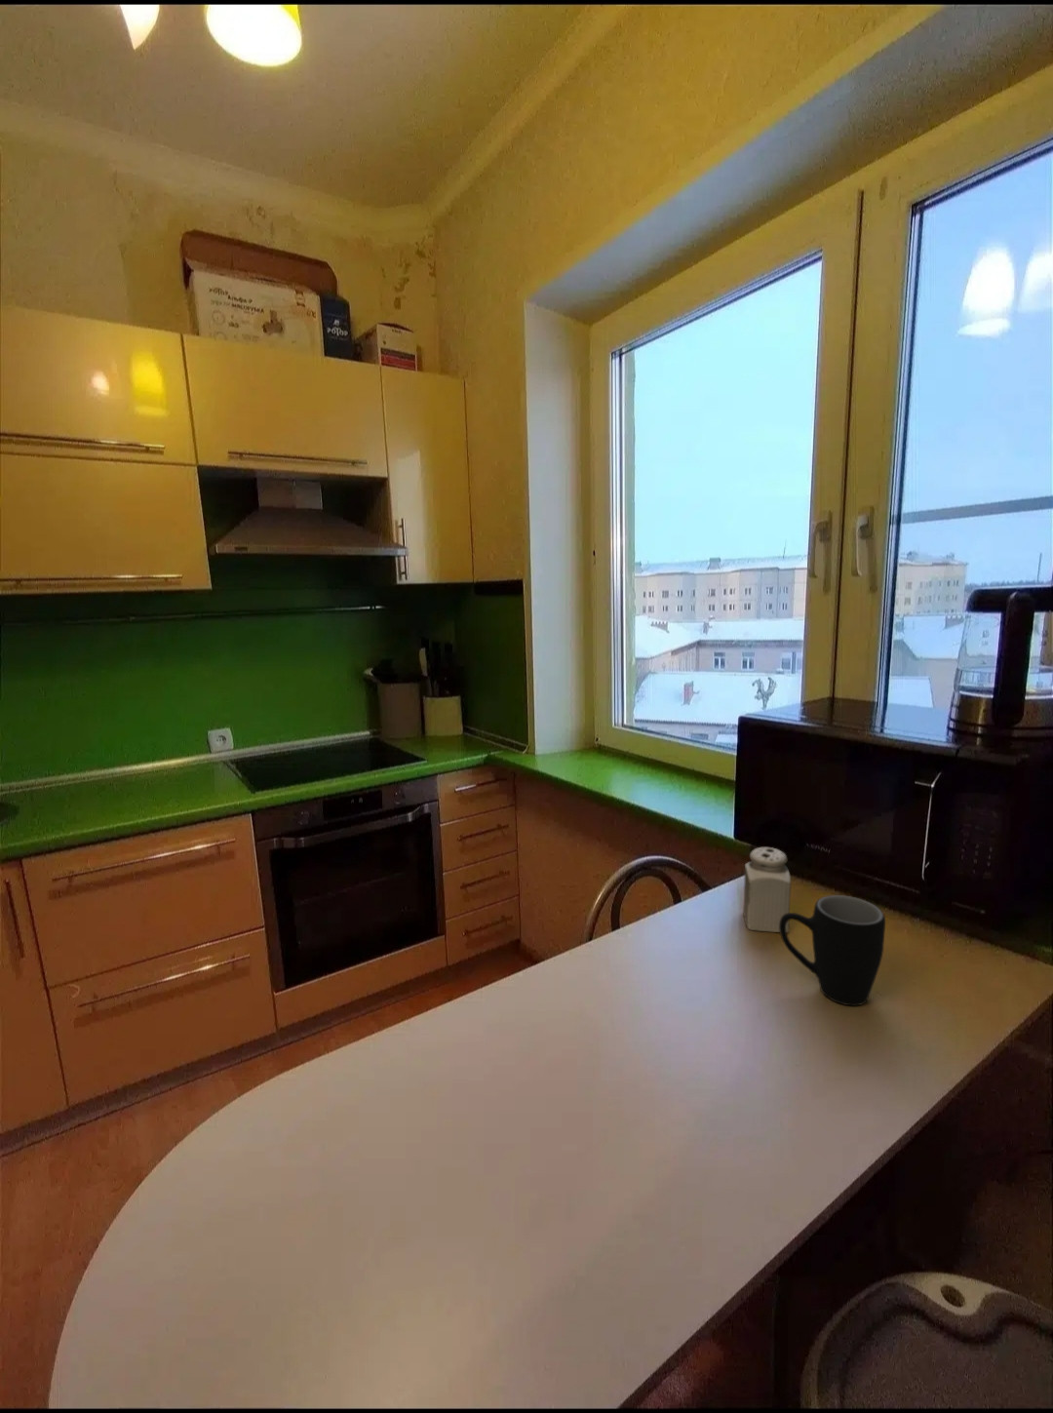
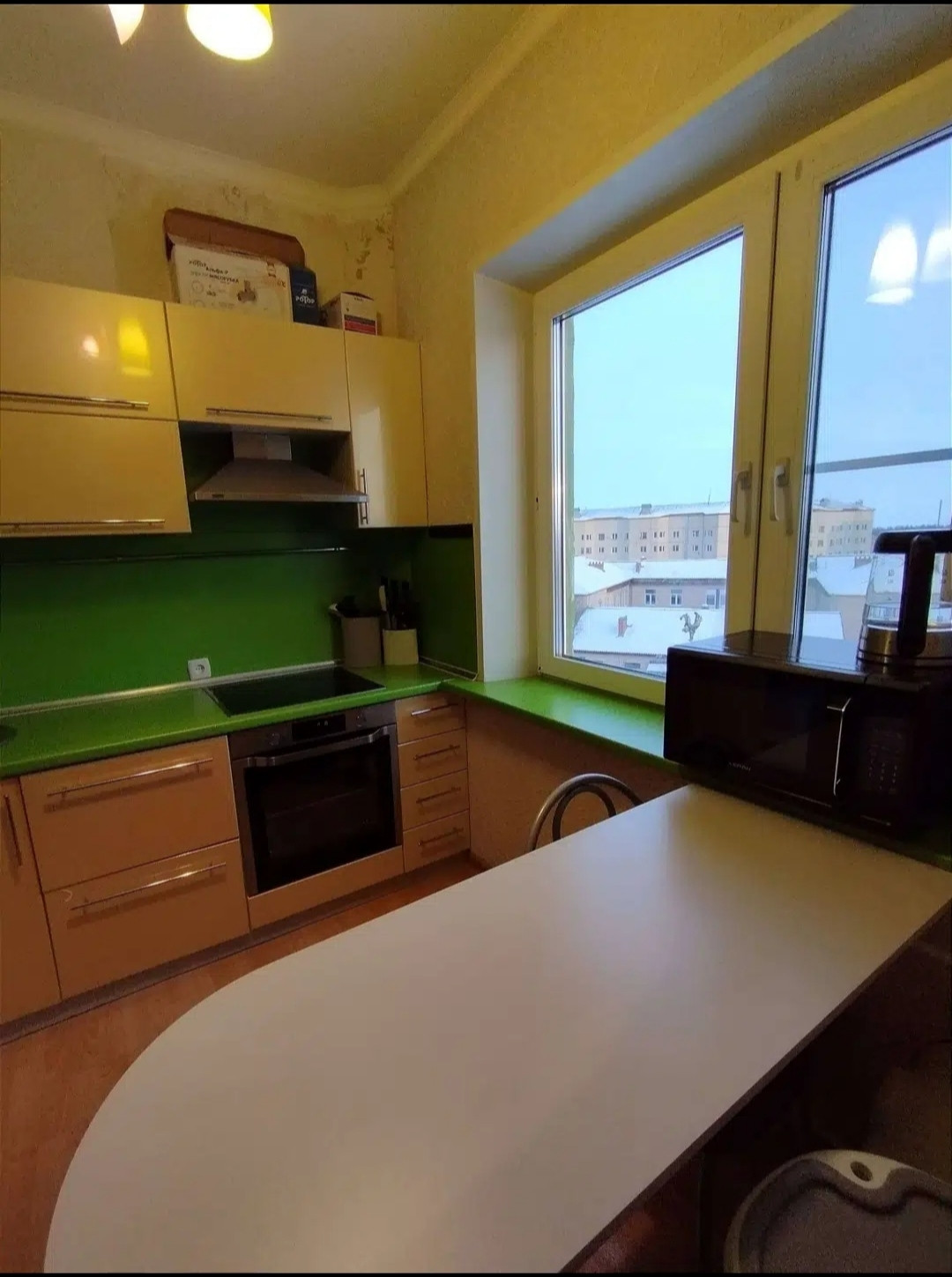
- salt shaker [742,846,792,933]
- mug [779,894,886,1006]
